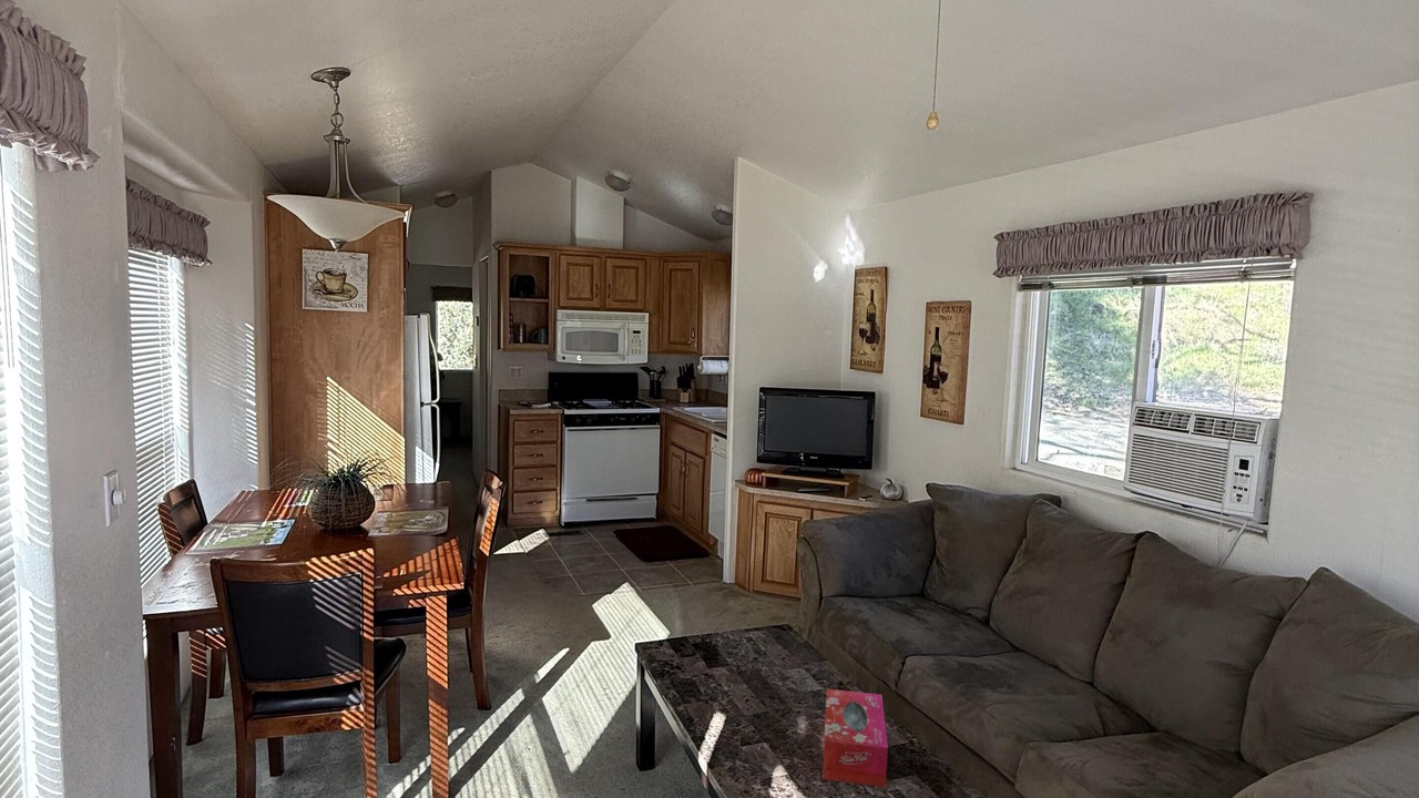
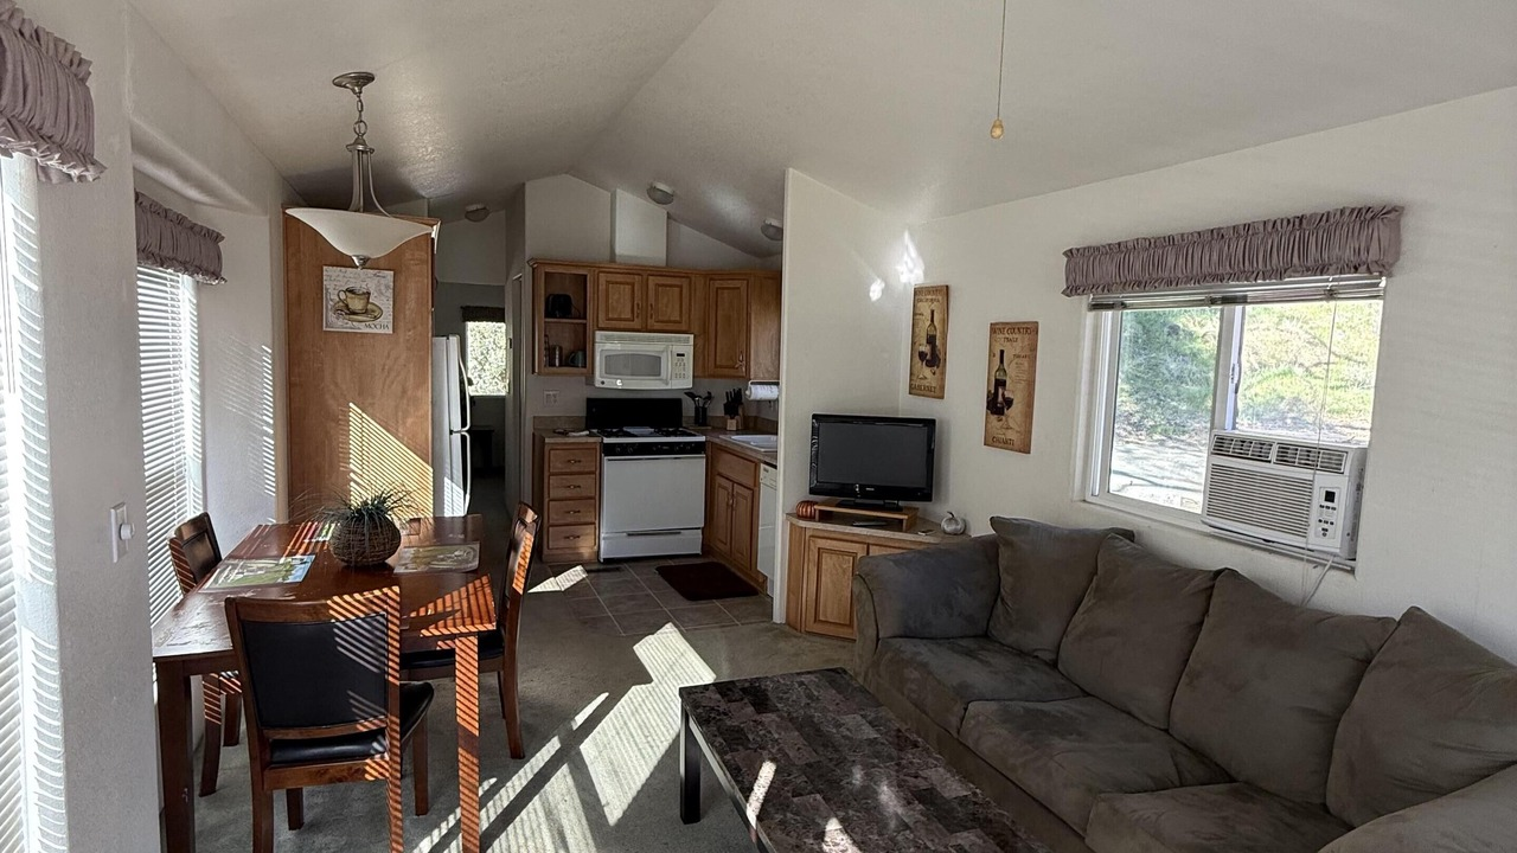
- tissue box [821,688,889,788]
